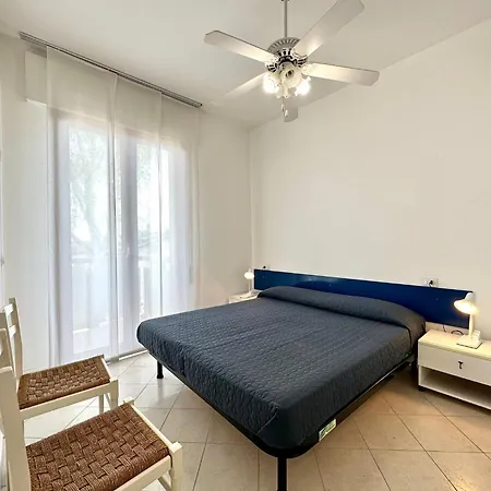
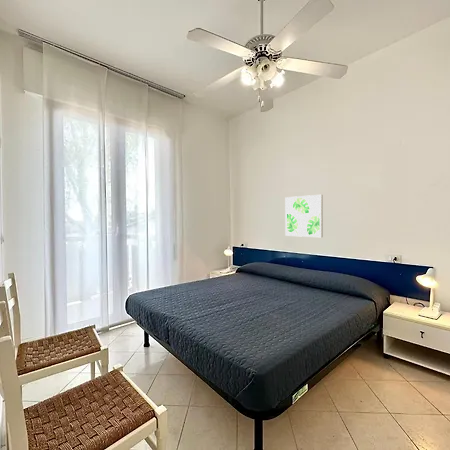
+ wall art [284,194,324,238]
